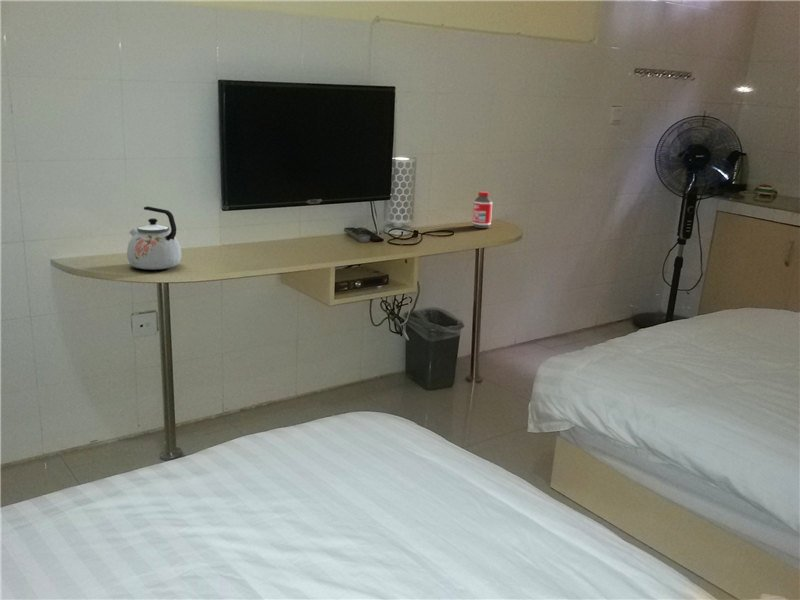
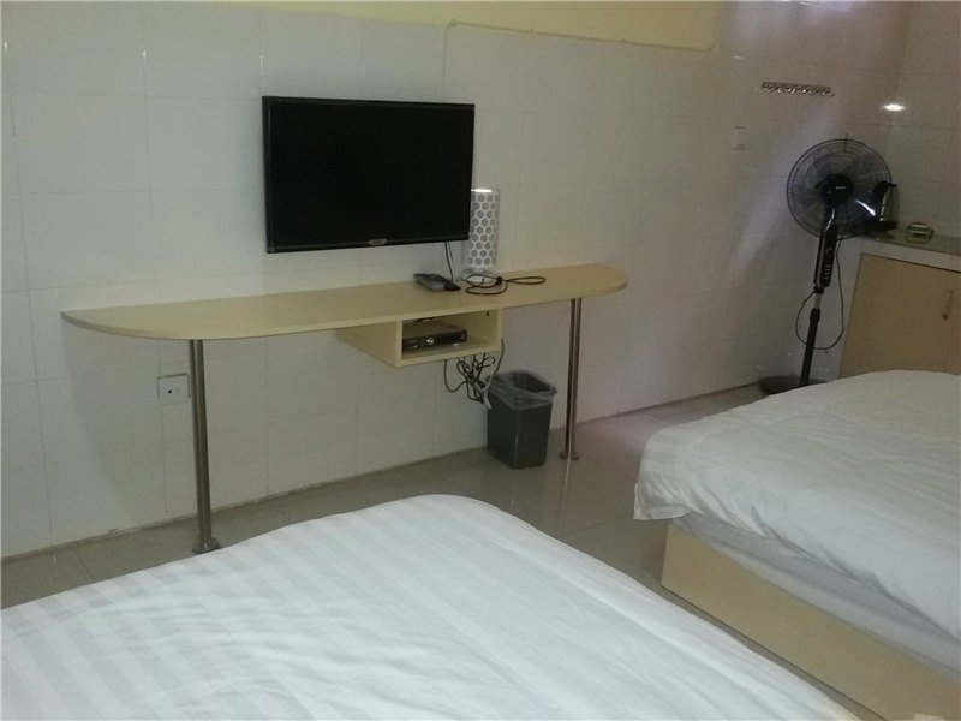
- kettle [126,205,182,271]
- bottle [472,191,493,229]
